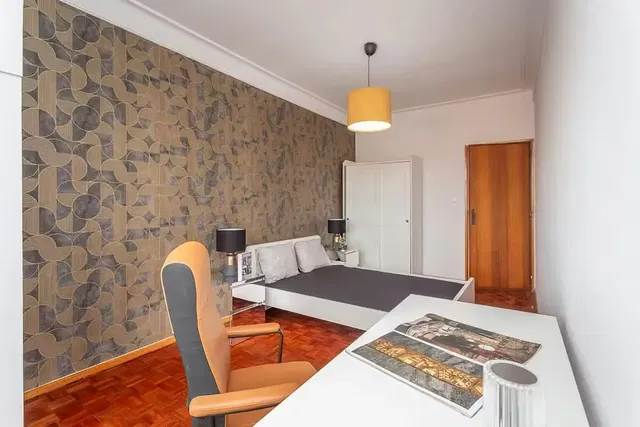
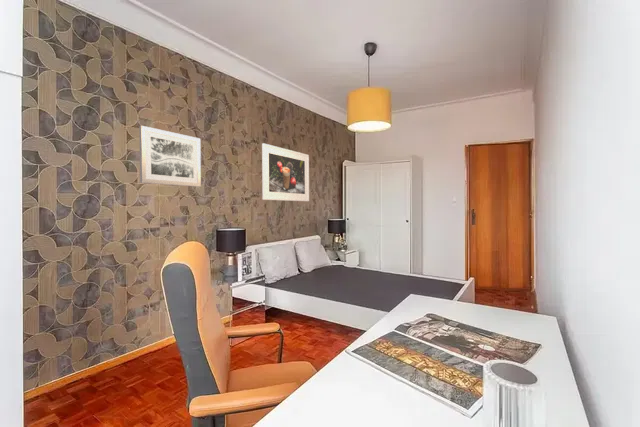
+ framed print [261,142,310,202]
+ wall art [138,125,202,188]
